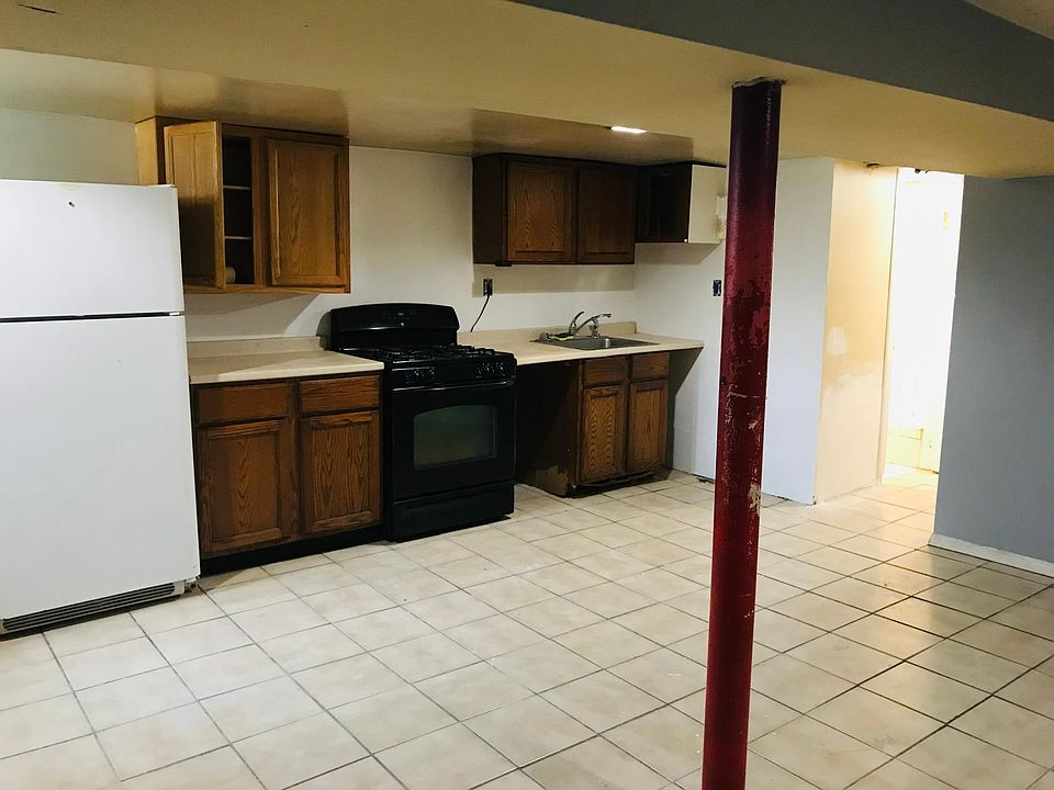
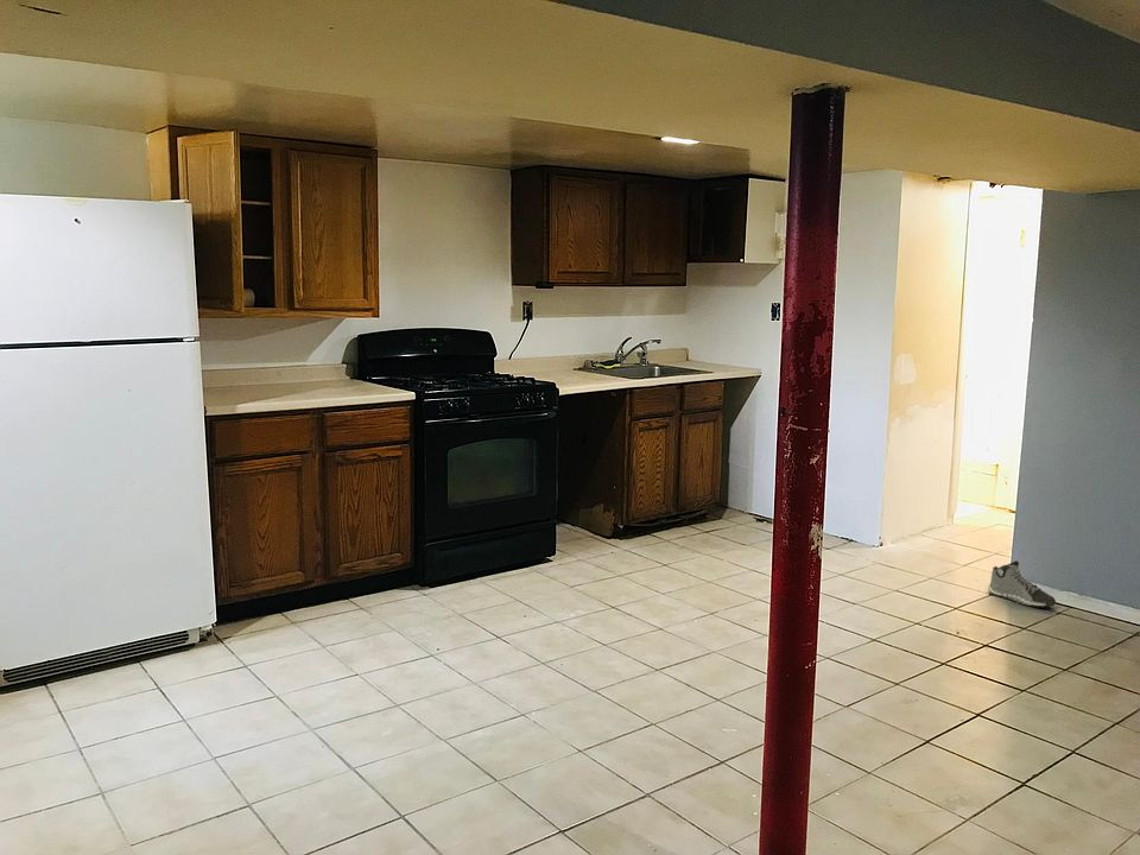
+ sneaker [987,559,1057,608]
